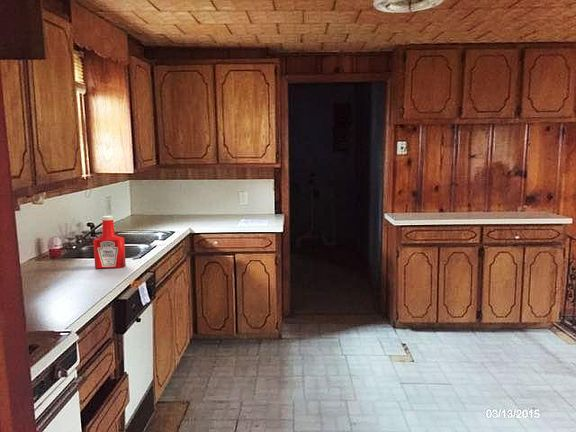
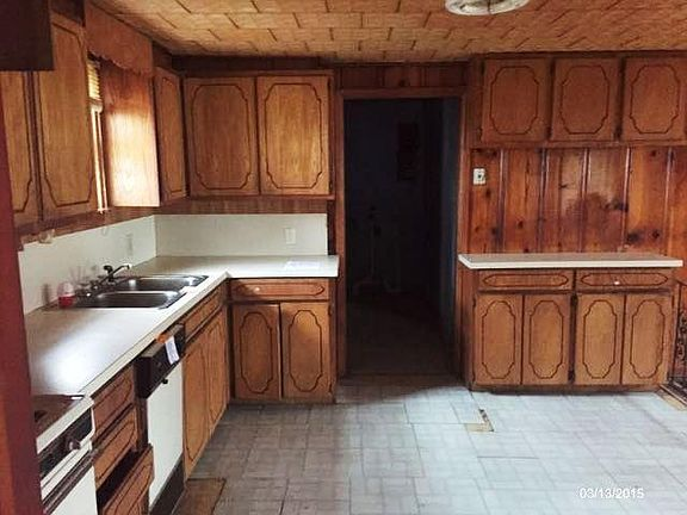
- soap bottle [92,215,127,269]
